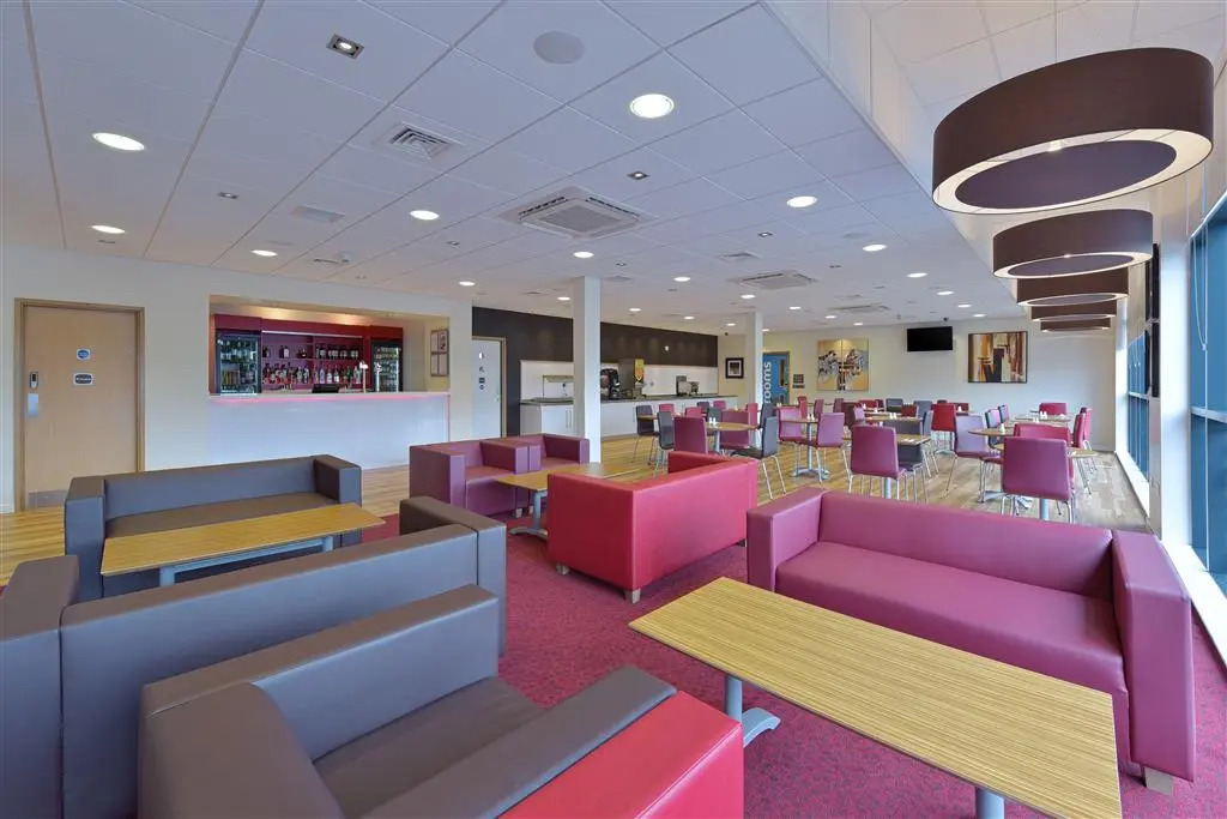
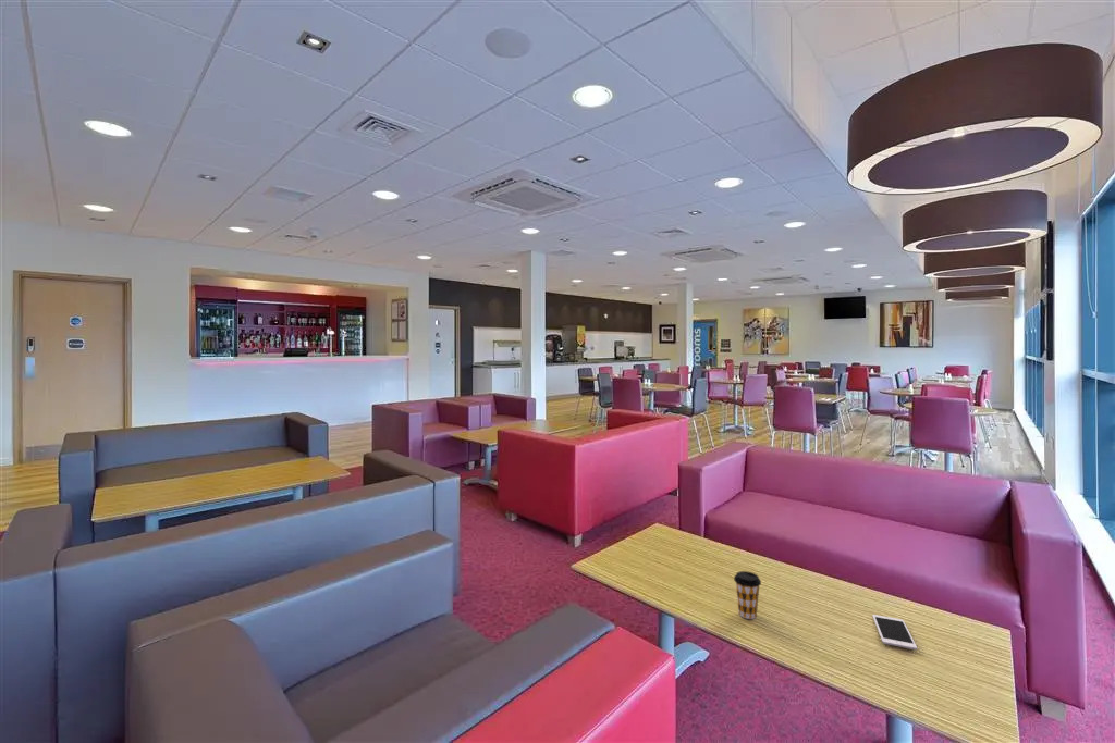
+ cell phone [871,614,918,651]
+ coffee cup [733,570,762,620]
